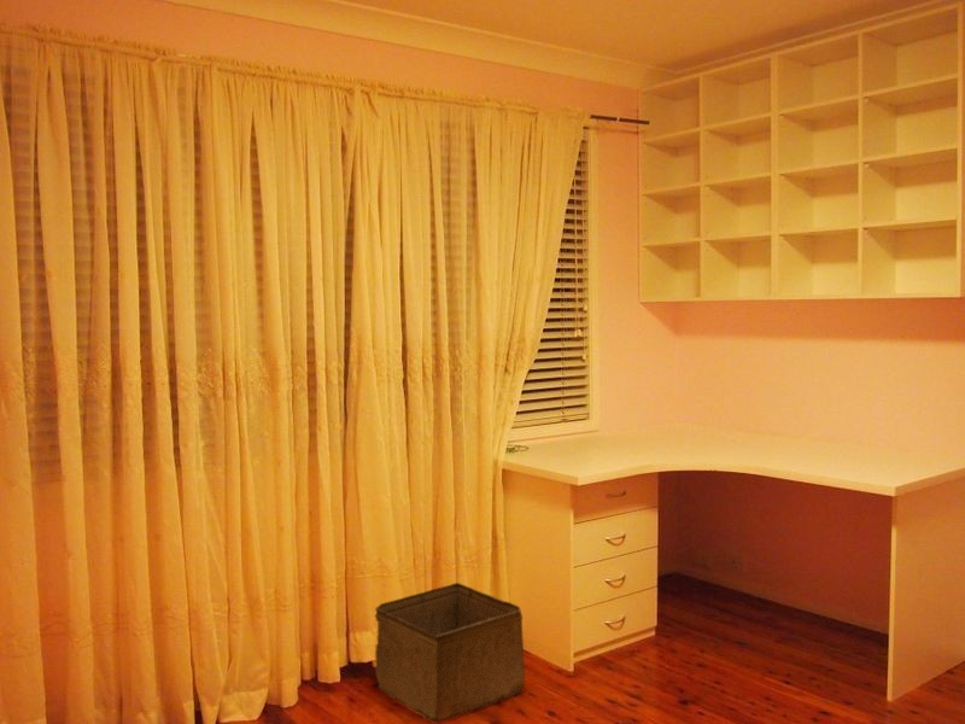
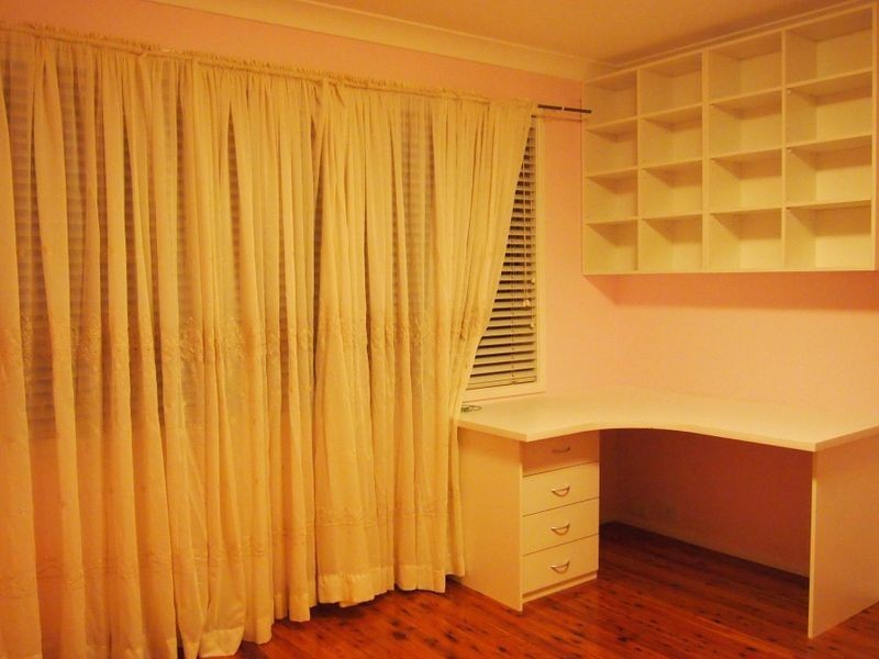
- storage bin [374,582,526,724]
